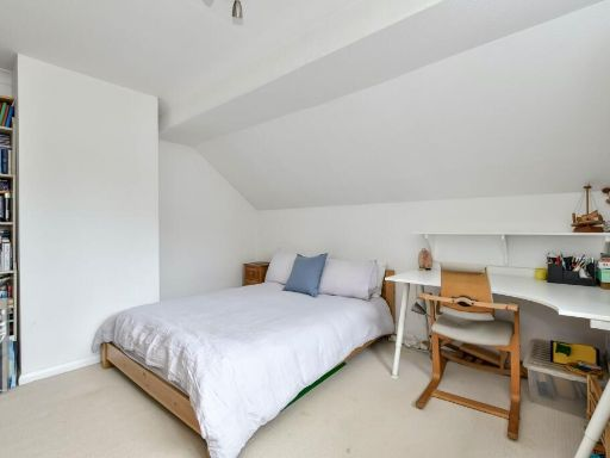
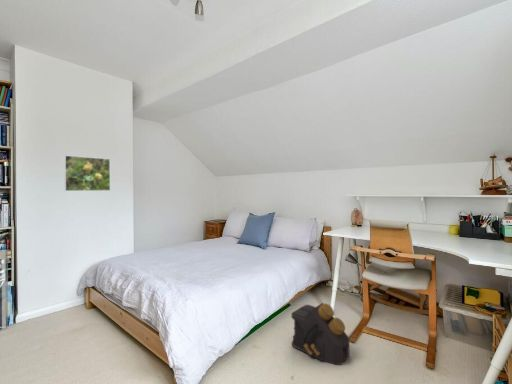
+ backpack [290,302,350,366]
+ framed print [63,154,111,192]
